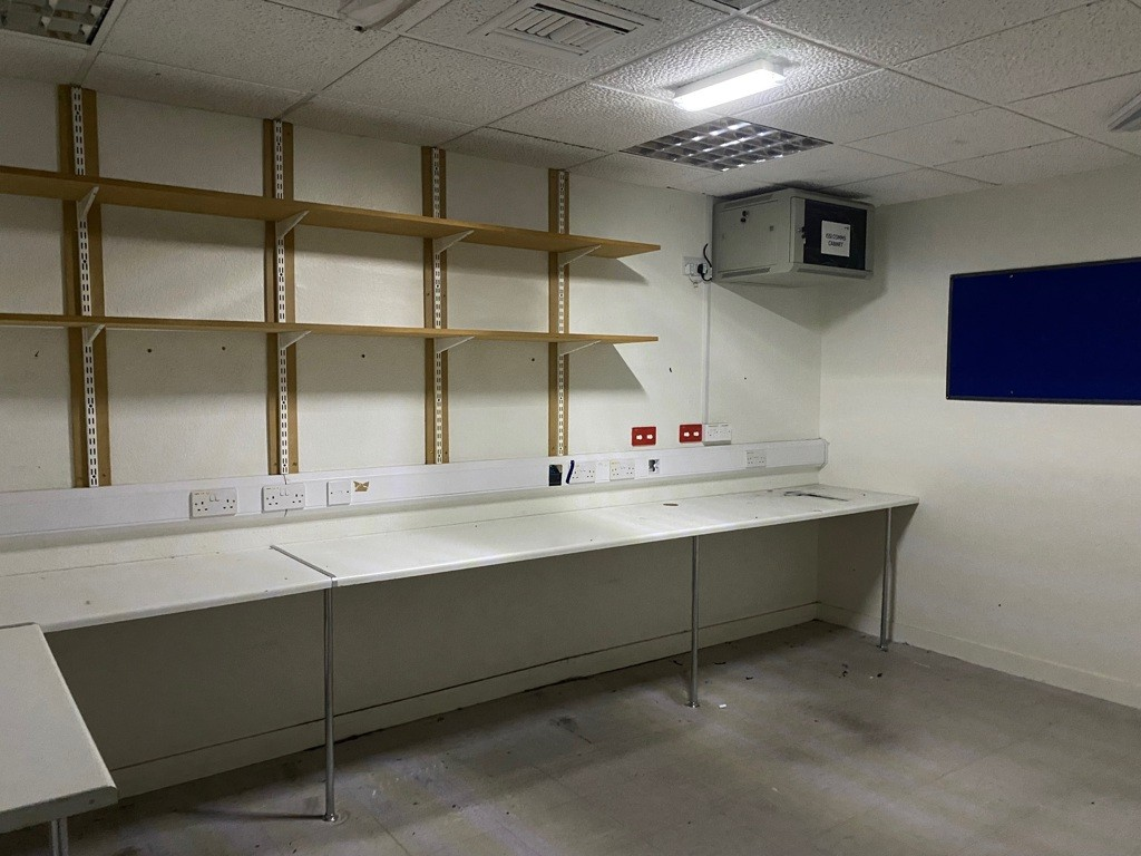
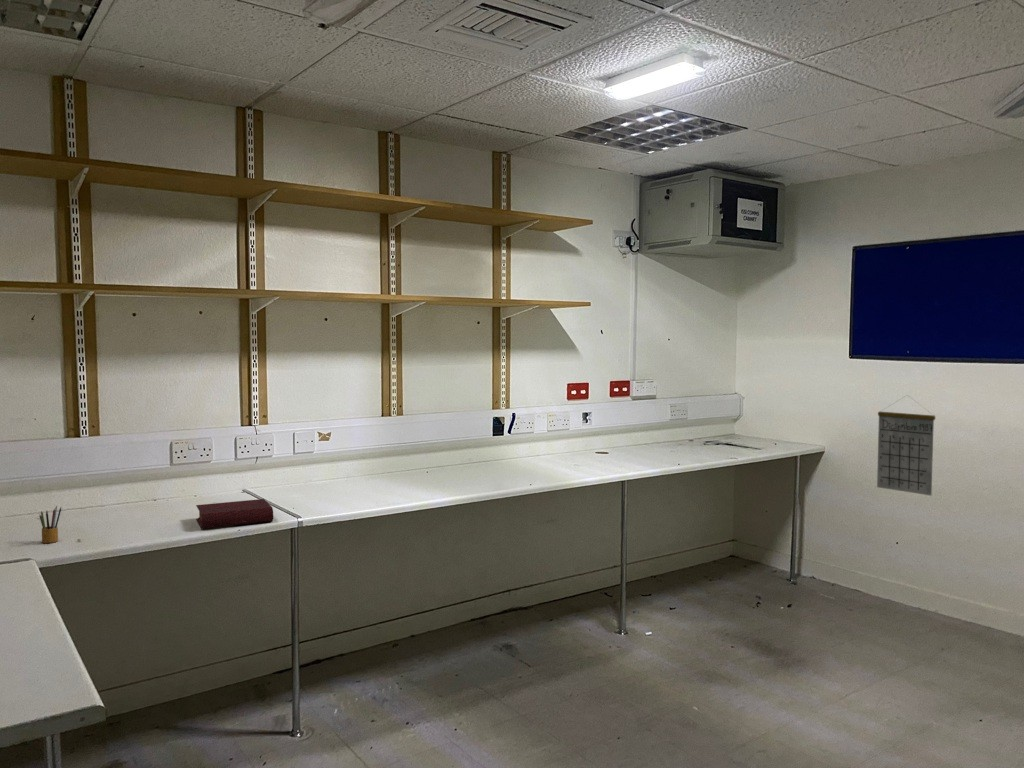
+ pencil box [39,505,62,544]
+ book [195,498,274,530]
+ calendar [876,394,936,497]
